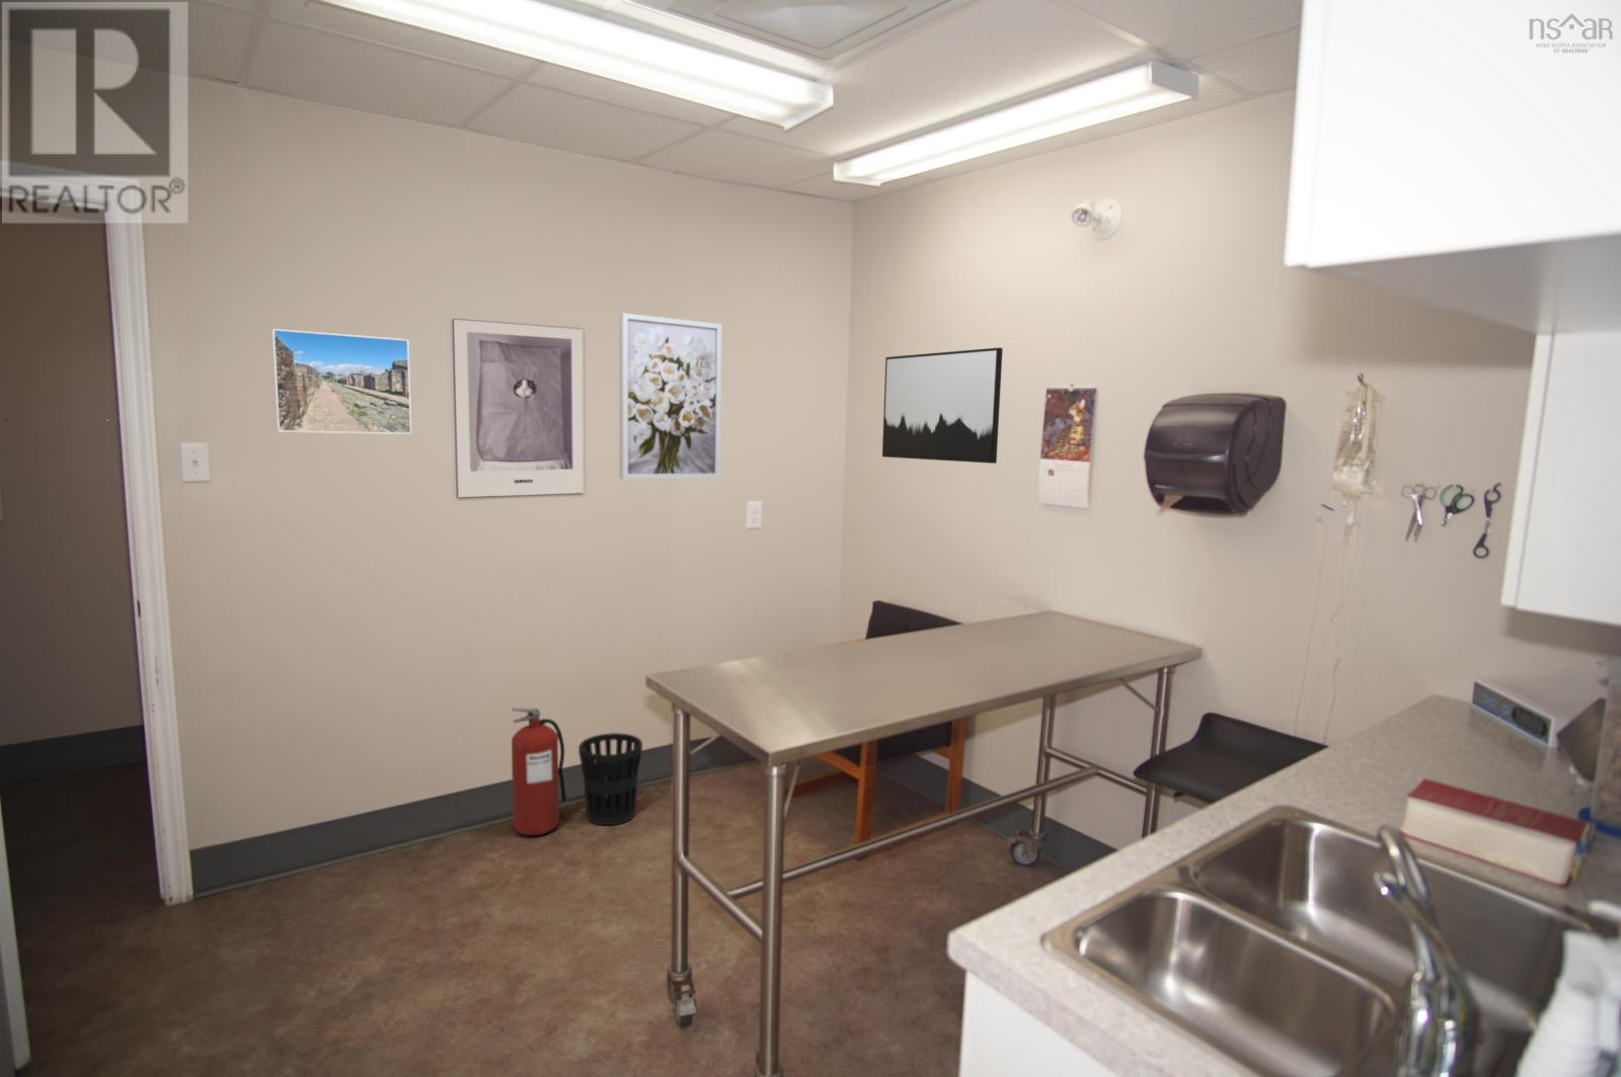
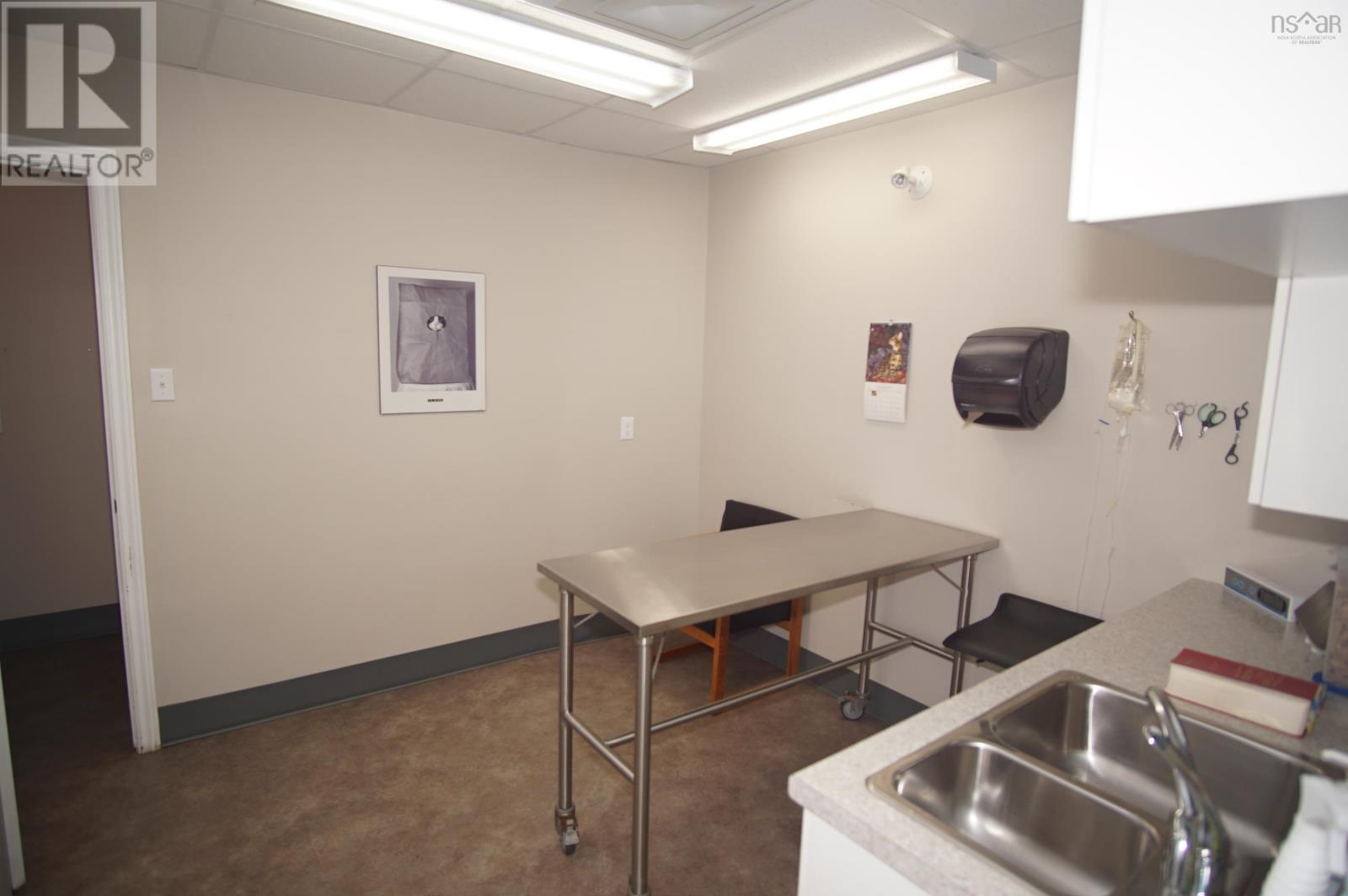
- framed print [271,328,412,435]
- fire extinguisher [511,707,568,837]
- wall art [618,311,723,480]
- wastebasket [577,732,643,826]
- wall art [881,346,1004,465]
